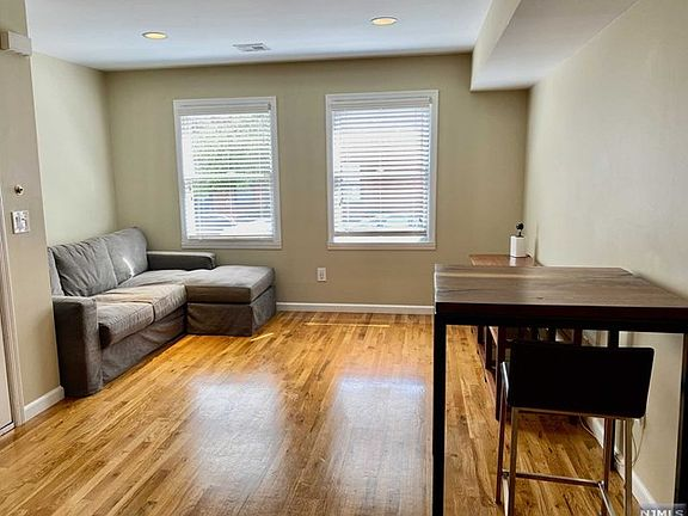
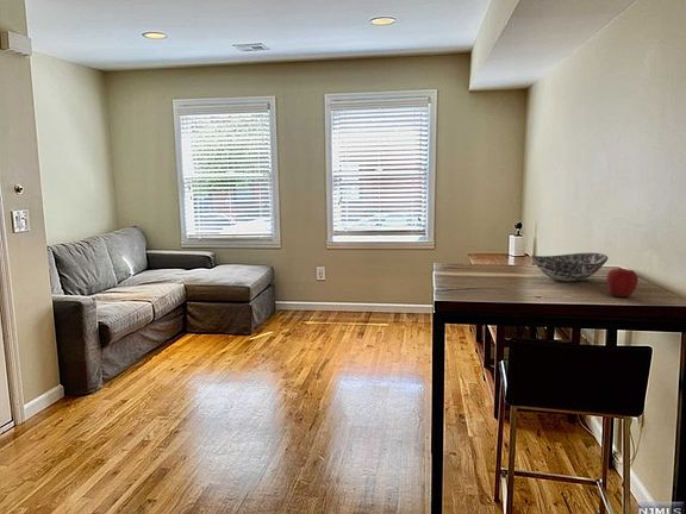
+ bowl [530,252,609,283]
+ apple [606,267,640,297]
